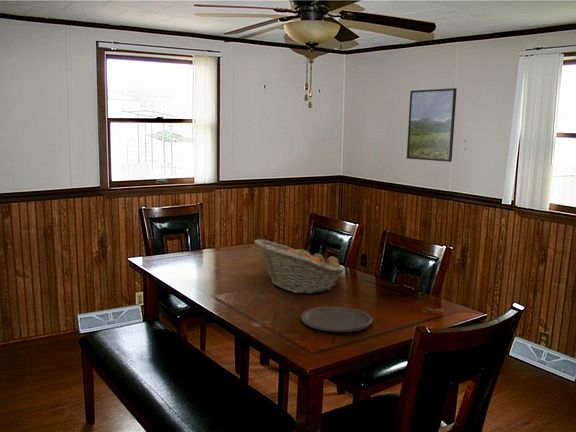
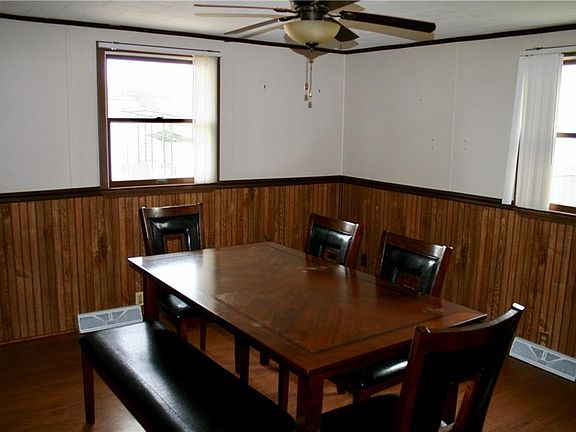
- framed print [406,87,458,163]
- plate [300,305,373,333]
- fruit basket [253,238,346,295]
